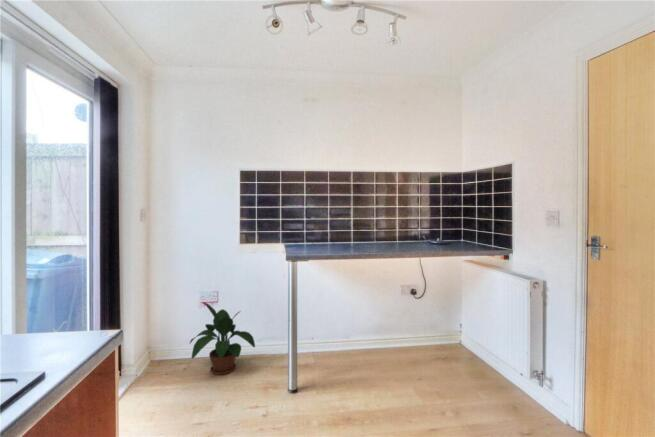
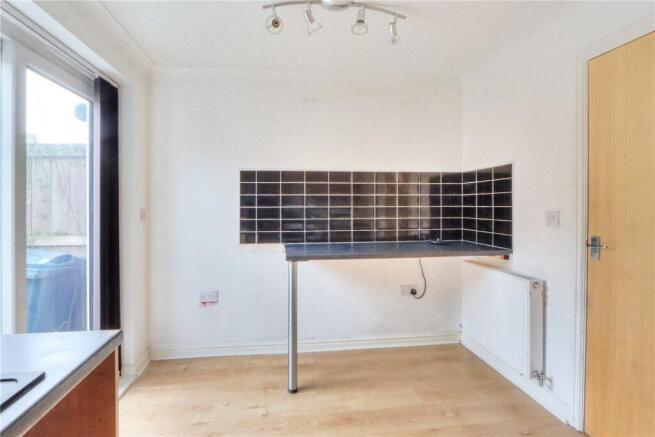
- potted plant [188,302,256,376]
